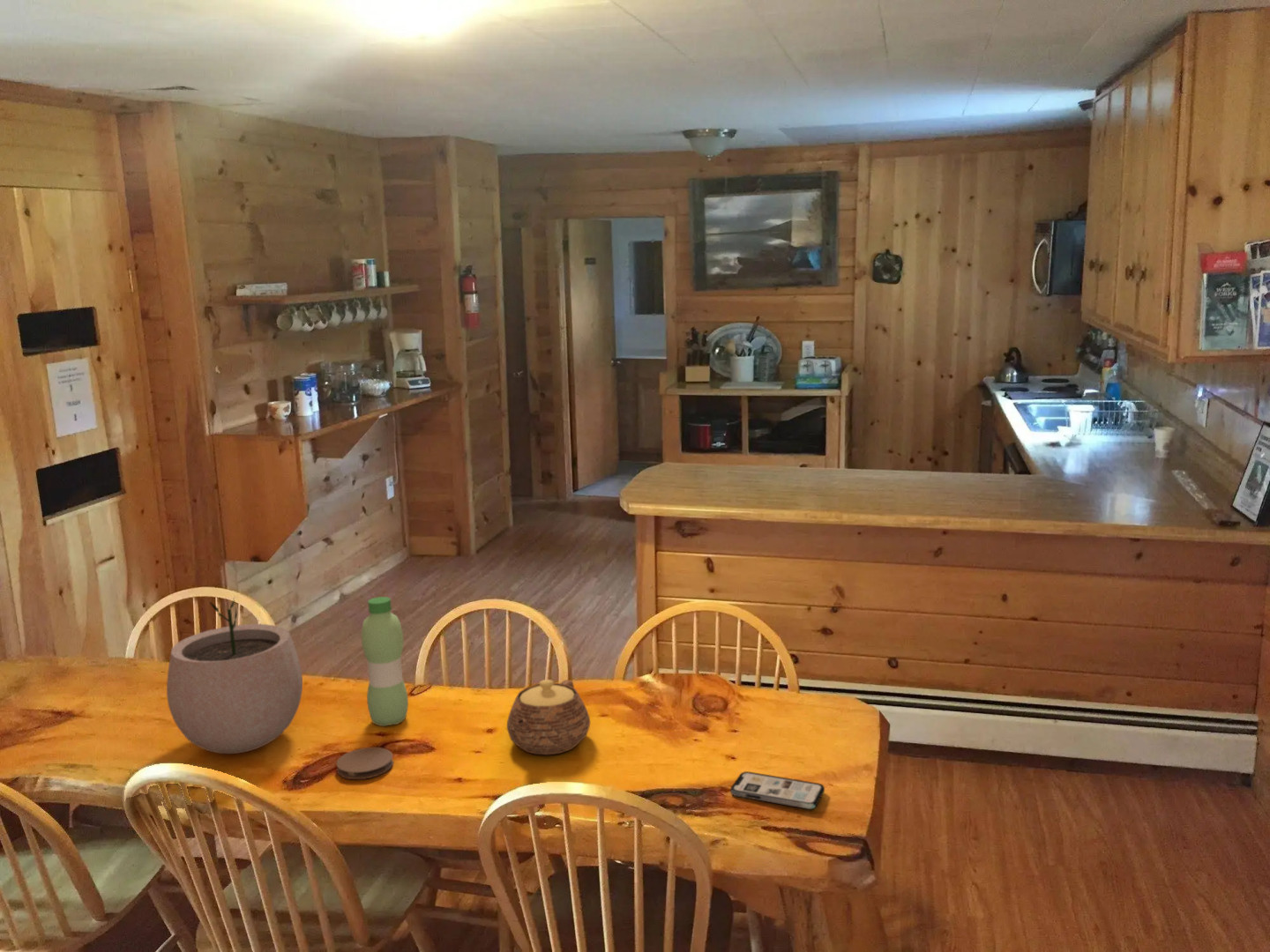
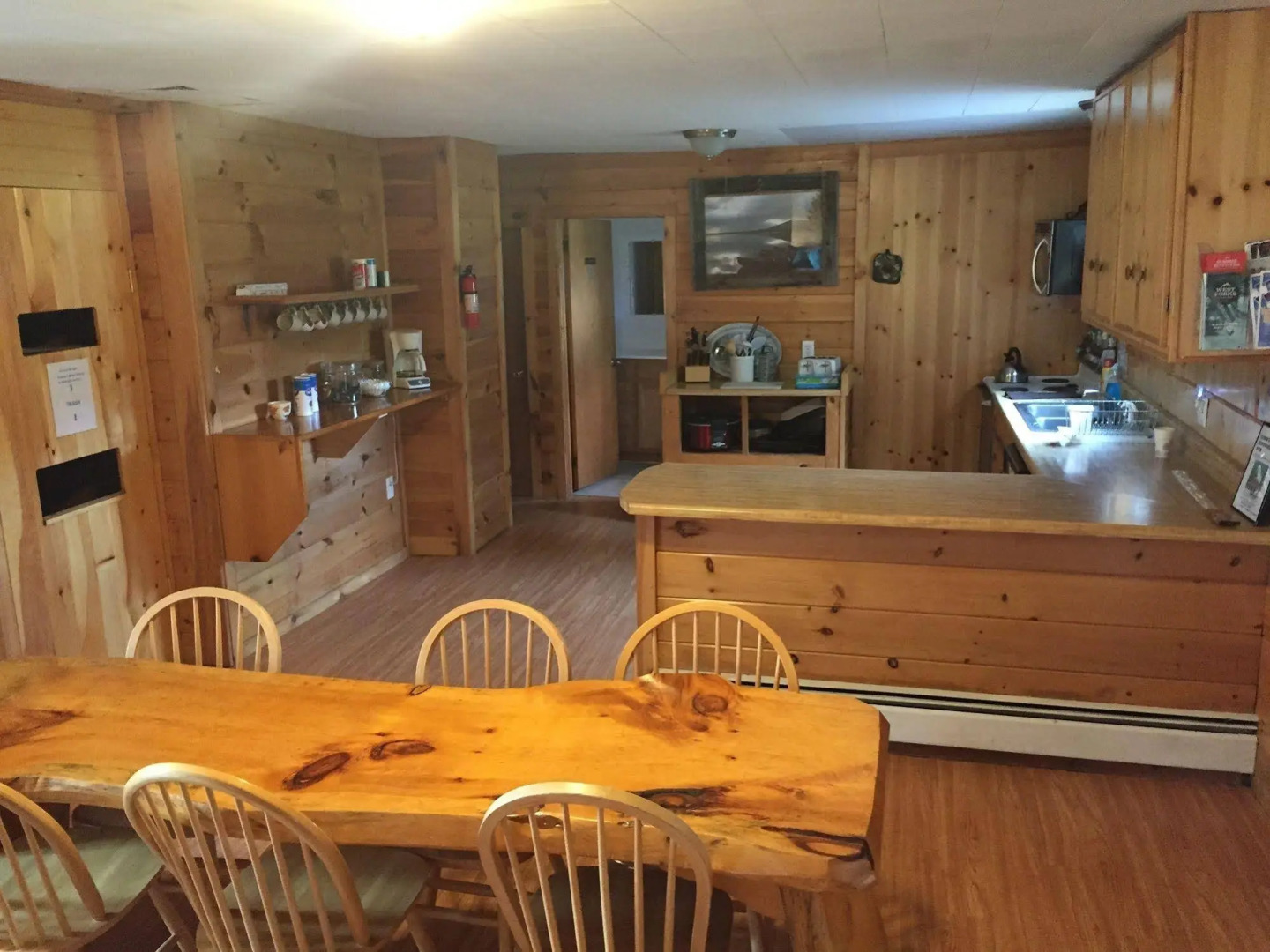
- coaster [335,747,394,780]
- plant pot [166,596,303,755]
- water bottle [361,596,409,727]
- teapot [506,679,591,755]
- phone case [729,770,826,810]
